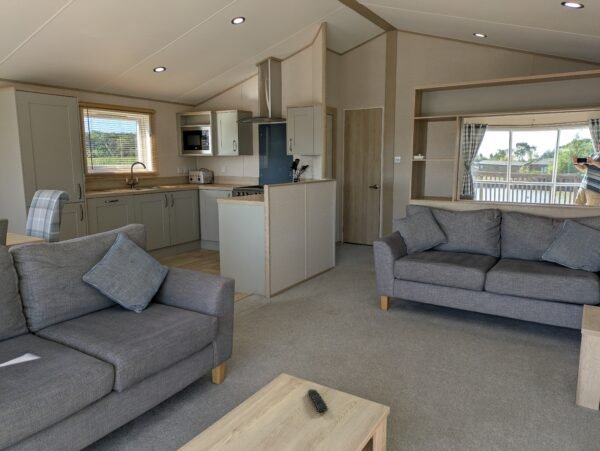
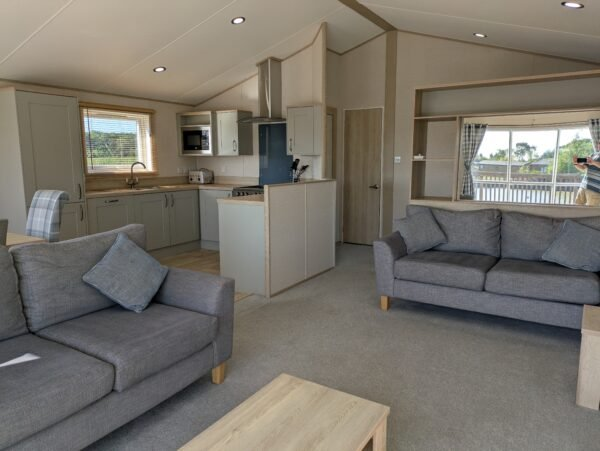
- remote control [307,388,329,413]
